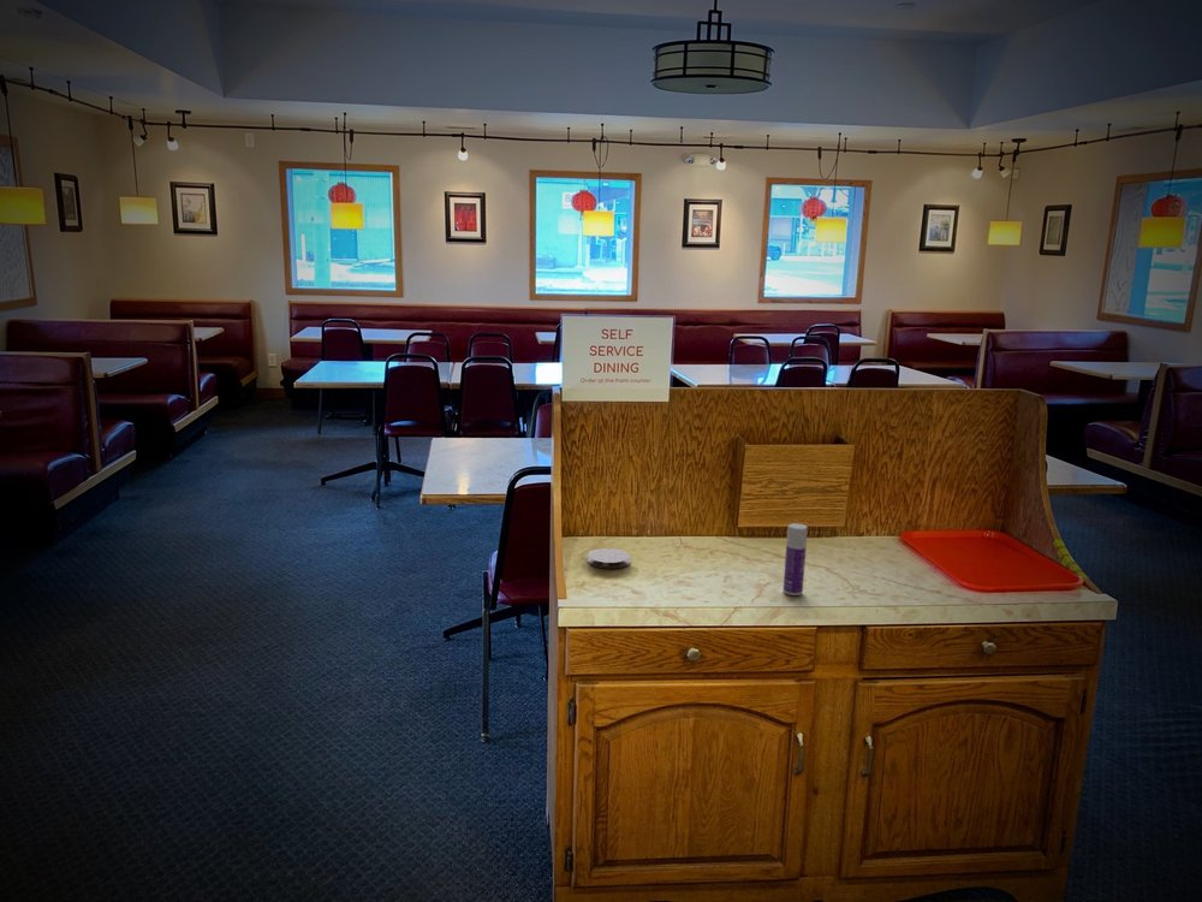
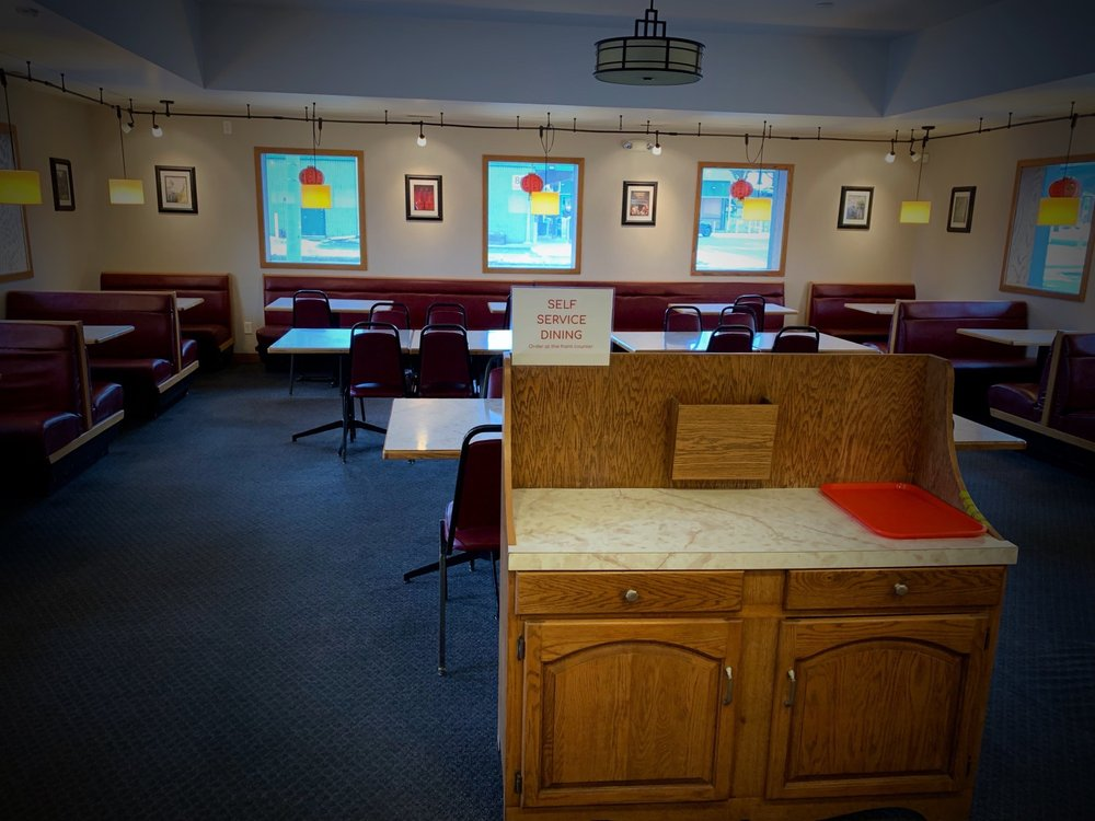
- coaster [587,547,631,569]
- bottle [783,522,808,597]
